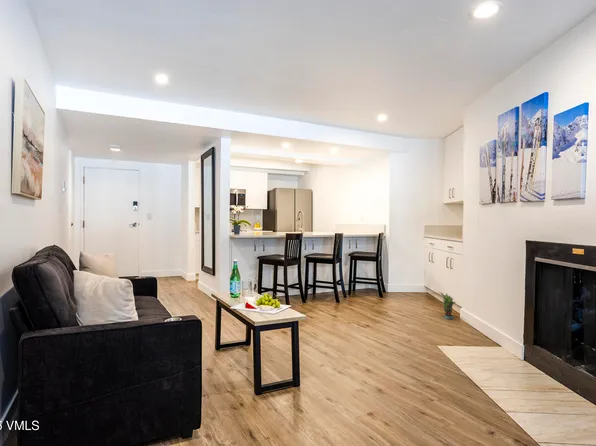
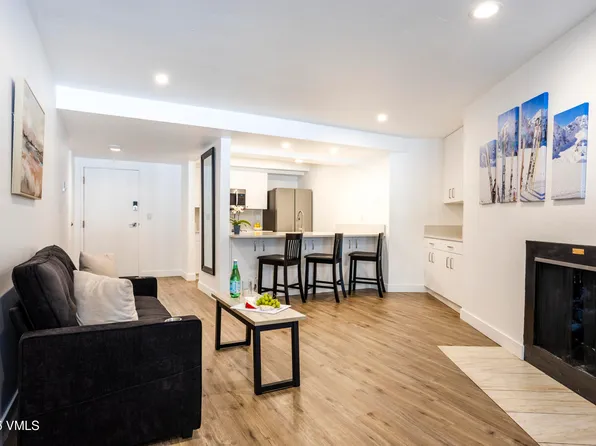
- potted plant [438,291,457,321]
